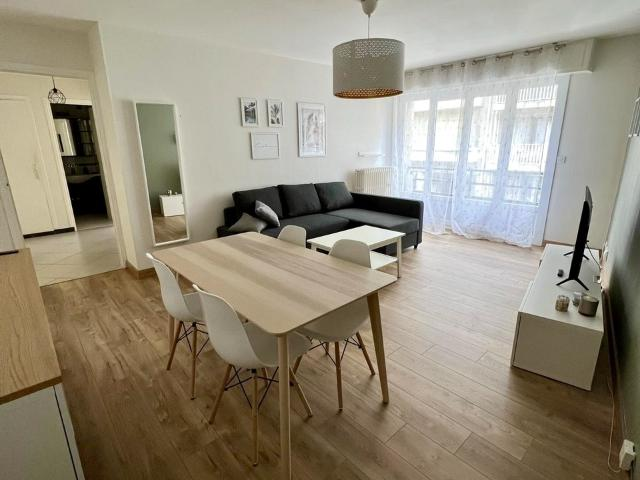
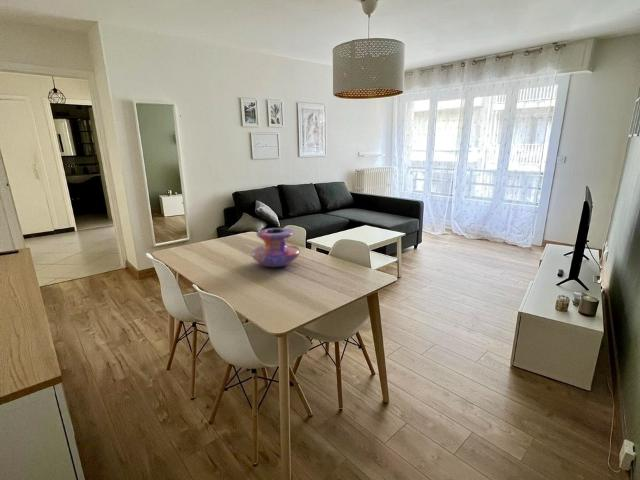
+ decorative vase [250,227,301,268]
